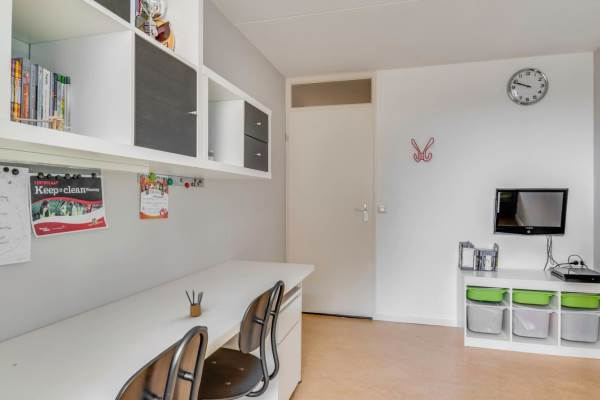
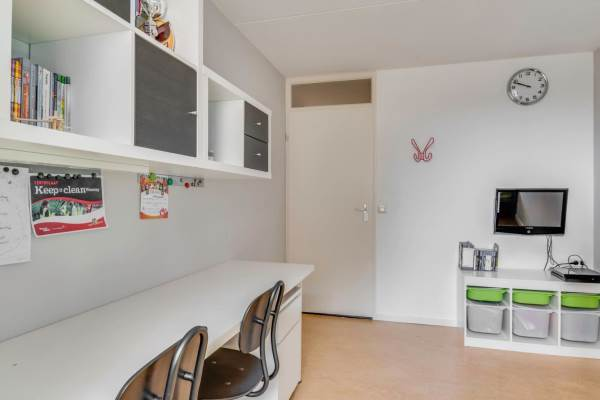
- pencil box [185,290,204,317]
